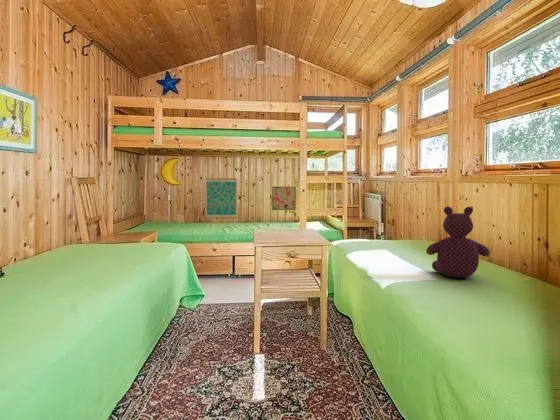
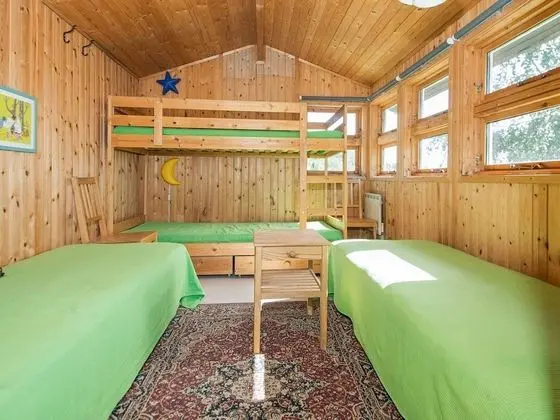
- wall art [271,185,297,211]
- wall art [204,177,238,219]
- teddy bear [425,206,491,279]
